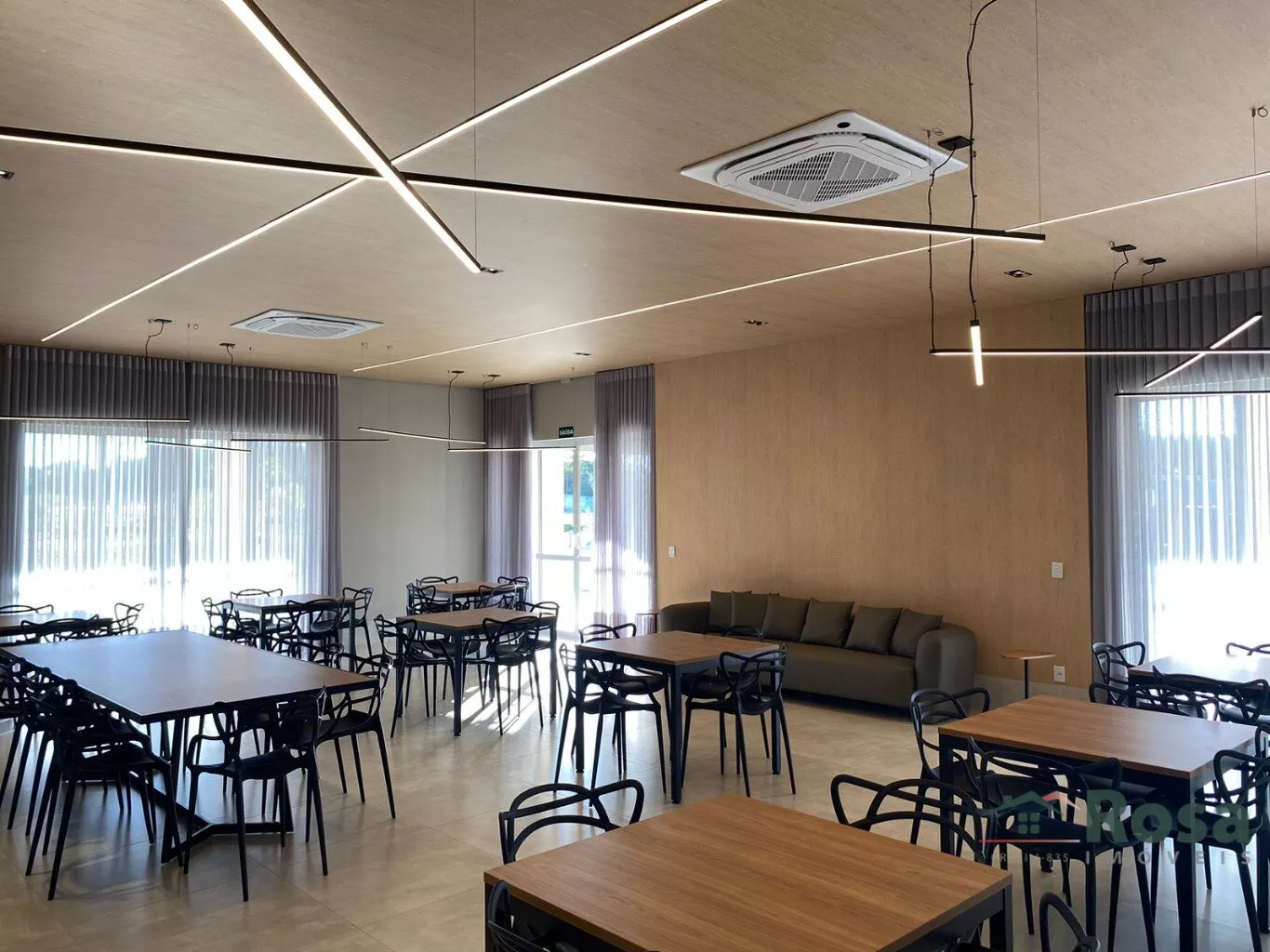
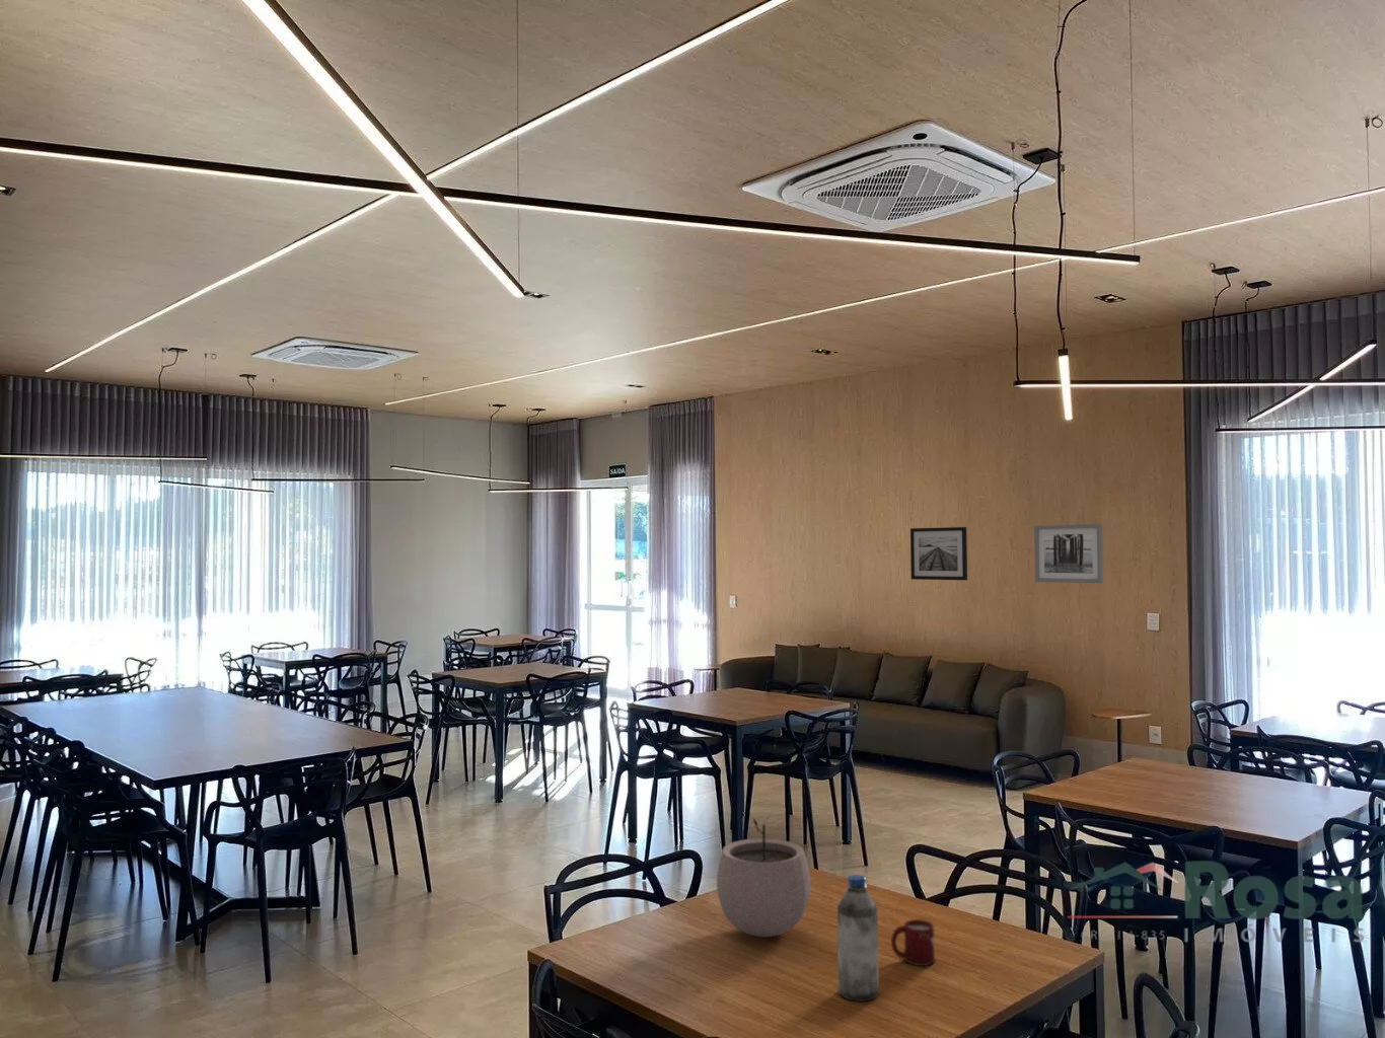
+ water bottle [836,873,880,1002]
+ wall art [910,527,968,581]
+ wall art [1033,523,1104,584]
+ plant pot [715,814,811,938]
+ cup [890,918,936,967]
